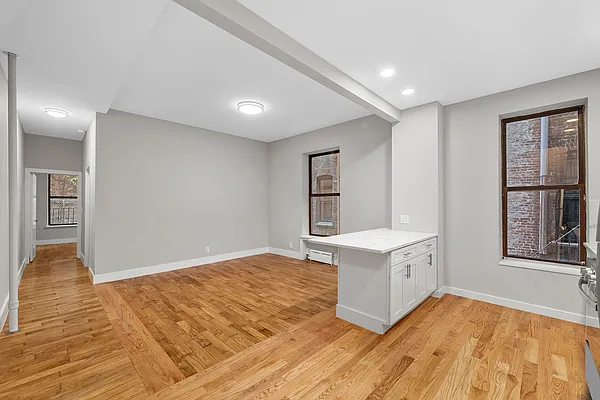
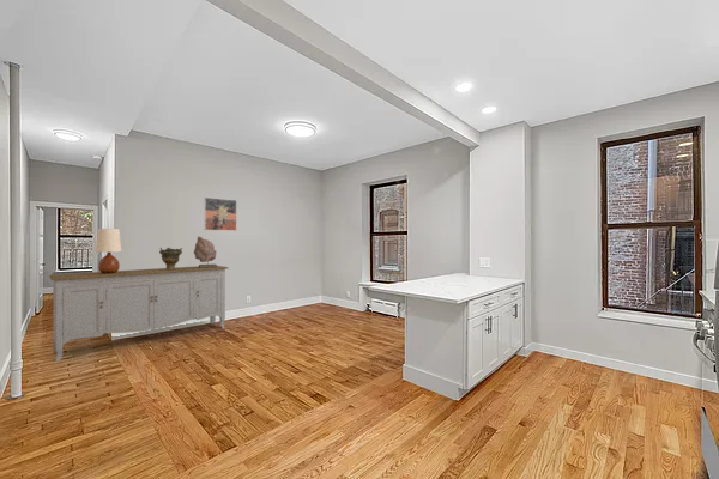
+ lamp [95,228,122,273]
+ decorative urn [158,247,183,269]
+ sculpture bust [193,236,218,268]
+ sideboard [48,265,229,363]
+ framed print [203,196,238,232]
